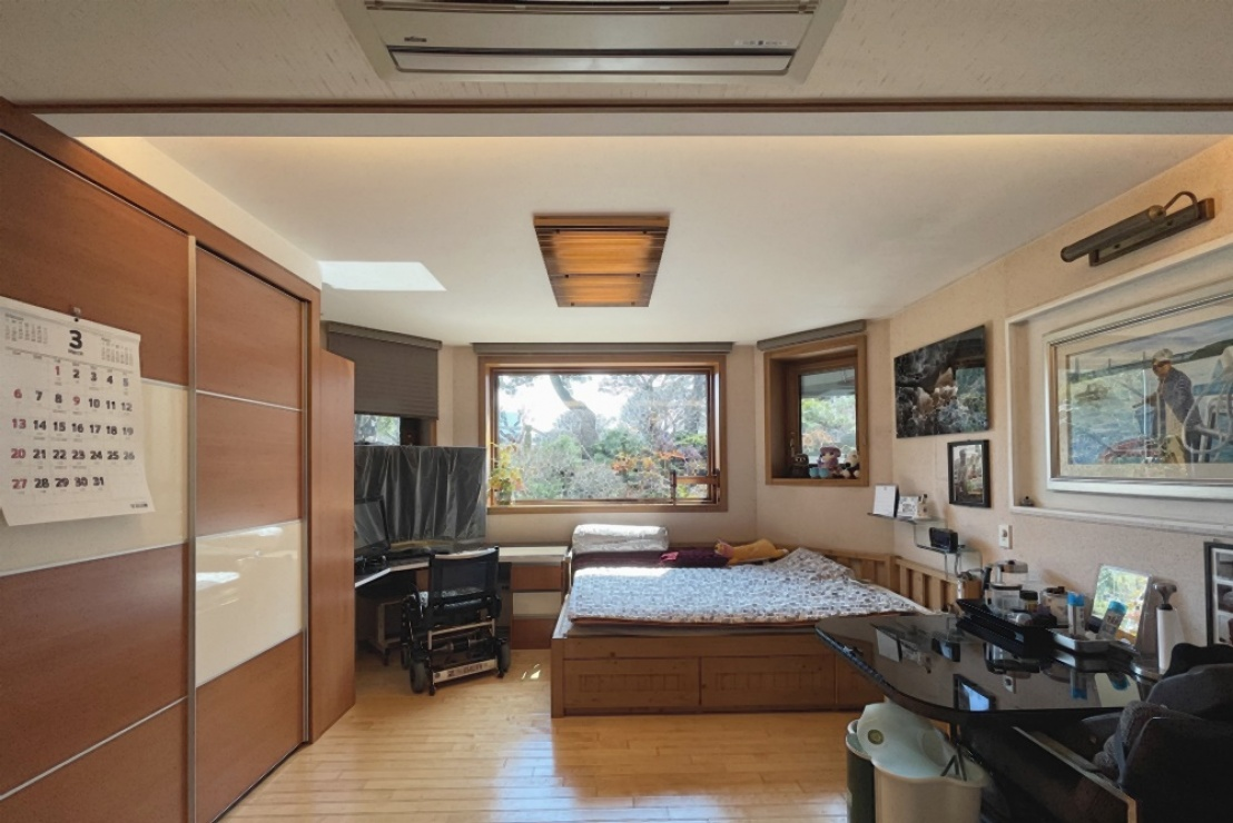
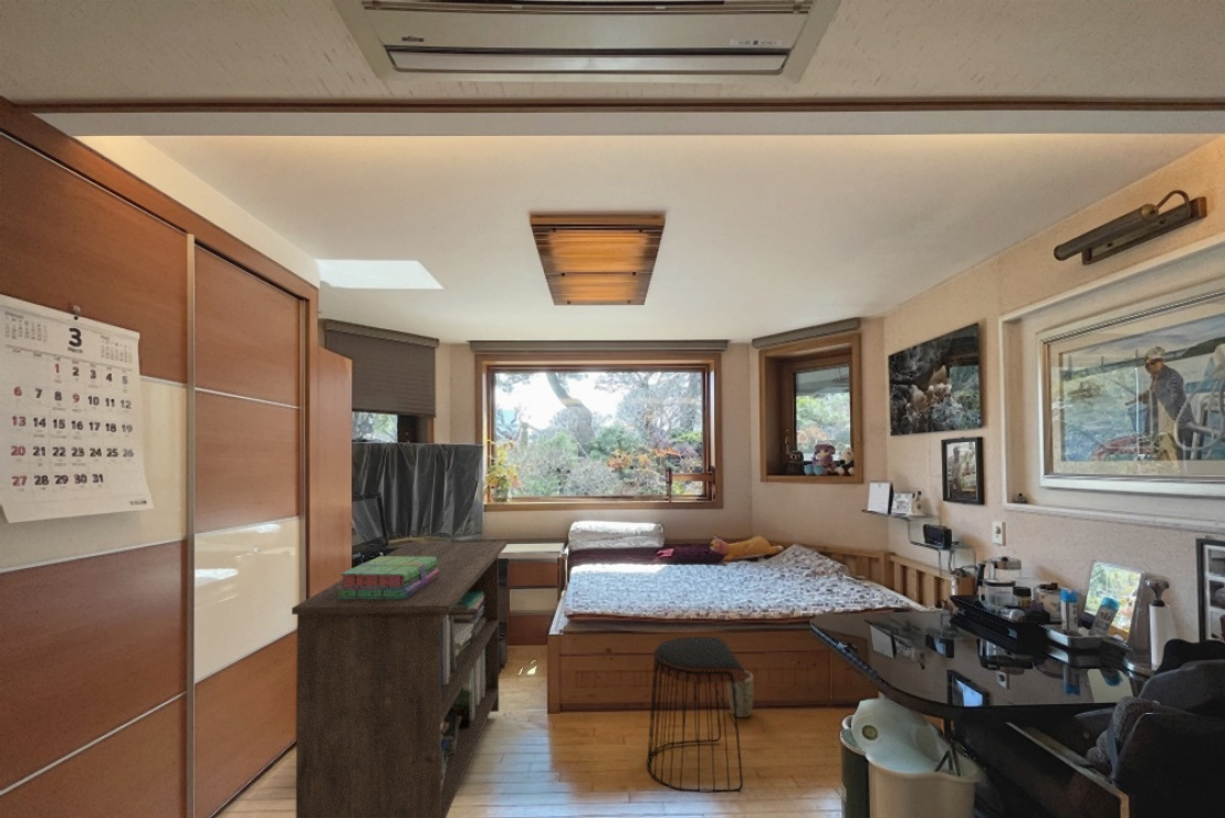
+ storage cabinet [291,541,507,818]
+ stool [646,636,745,794]
+ plant pot [726,670,755,719]
+ stack of books [337,555,439,599]
